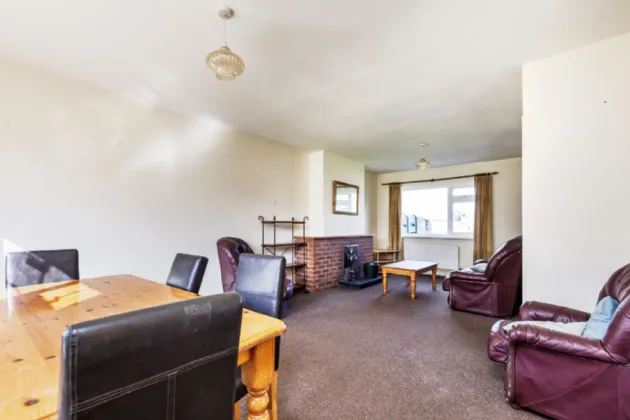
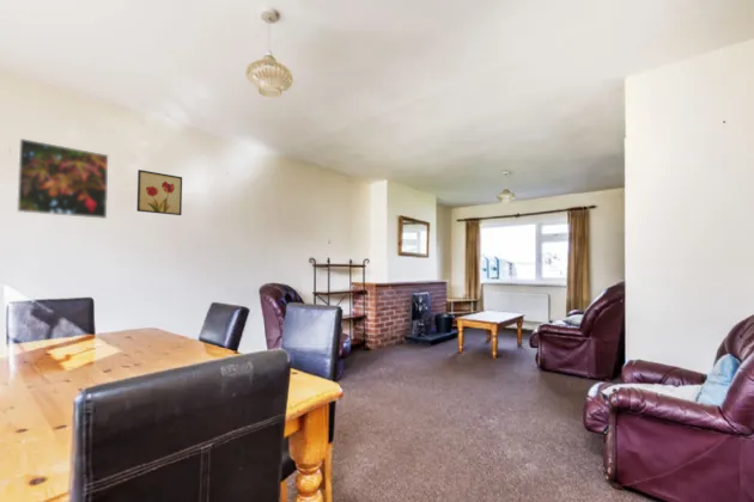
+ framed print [16,137,110,220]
+ wall art [136,169,183,216]
